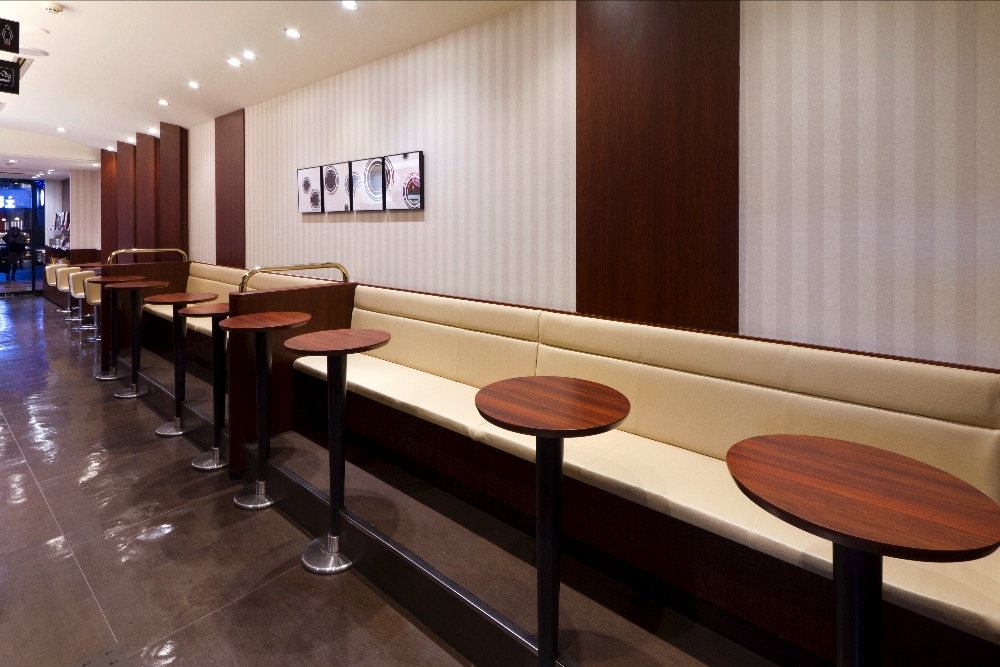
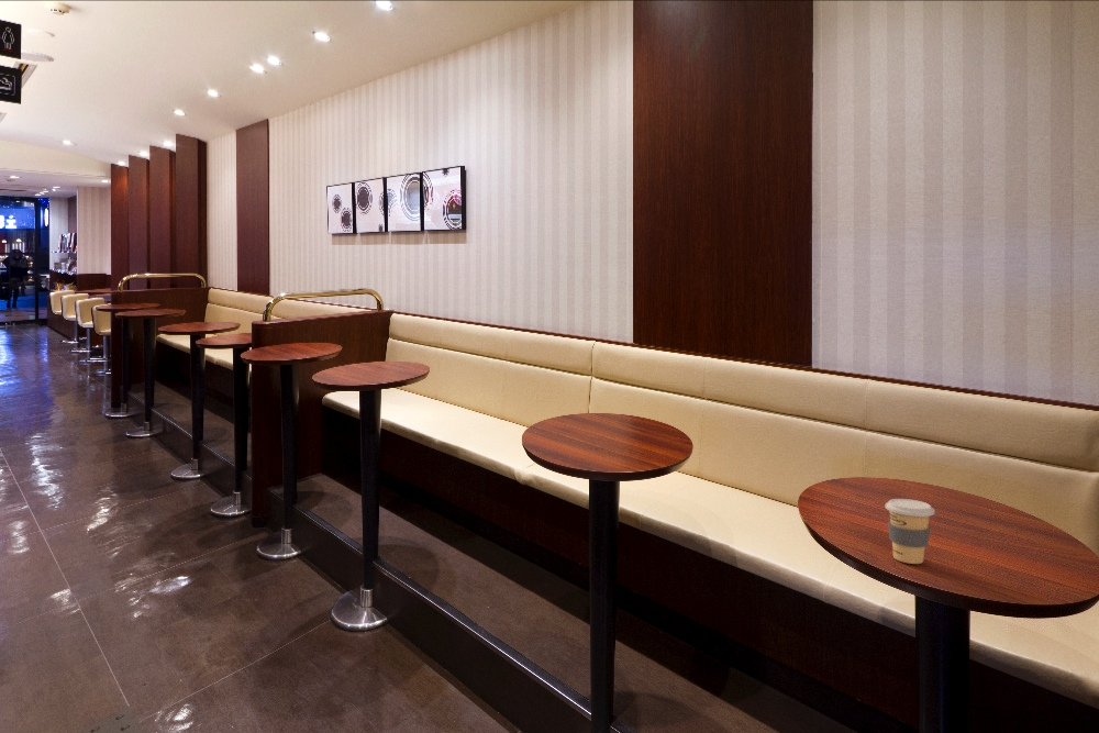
+ coffee cup [885,498,935,565]
